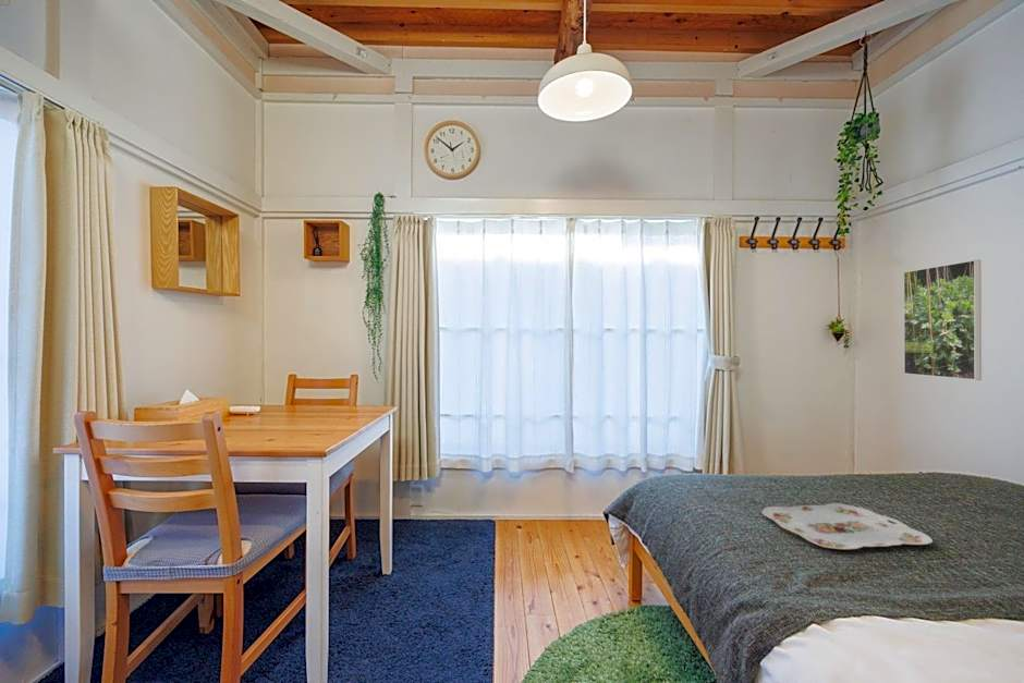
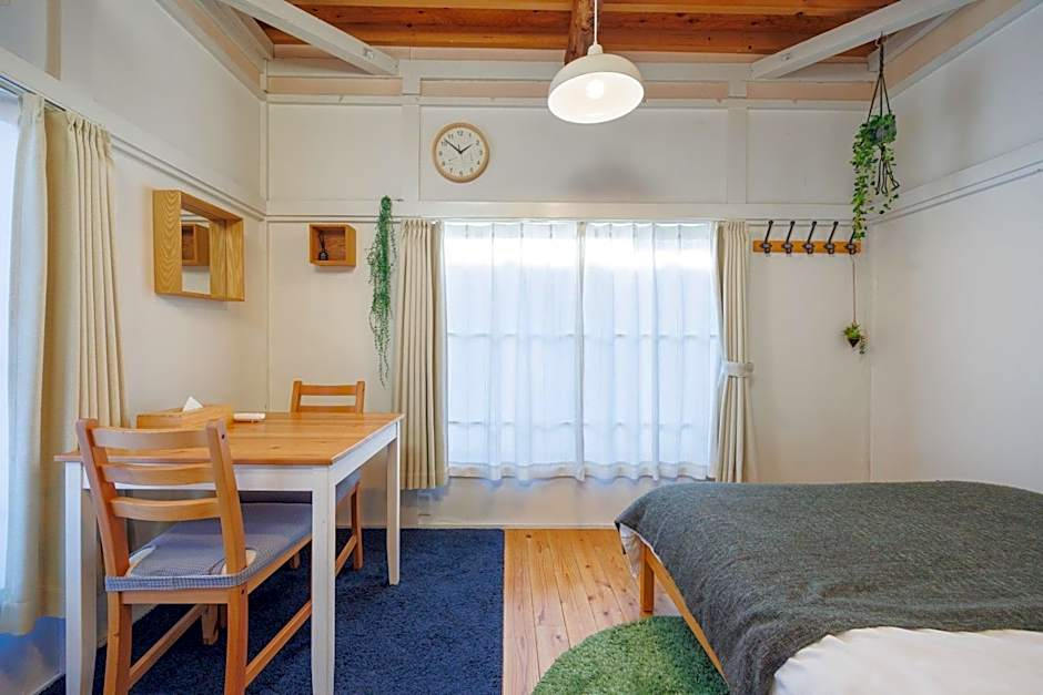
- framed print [903,259,983,381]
- serving tray [760,502,934,550]
